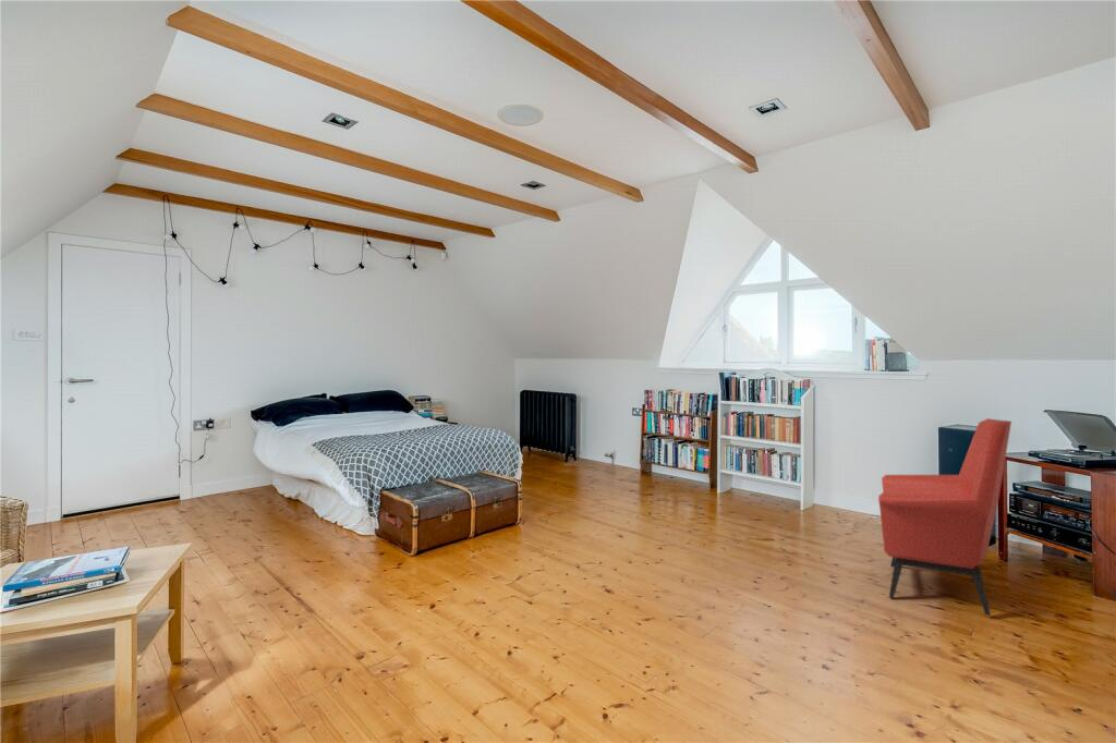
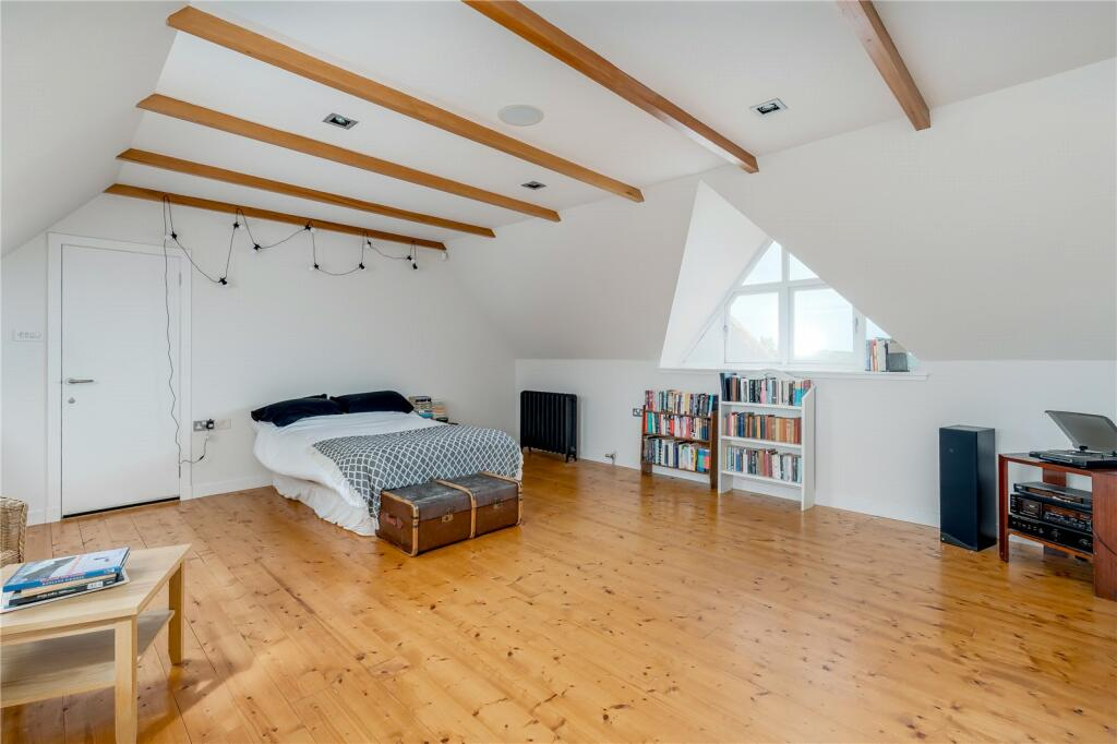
- armchair [877,417,1012,617]
